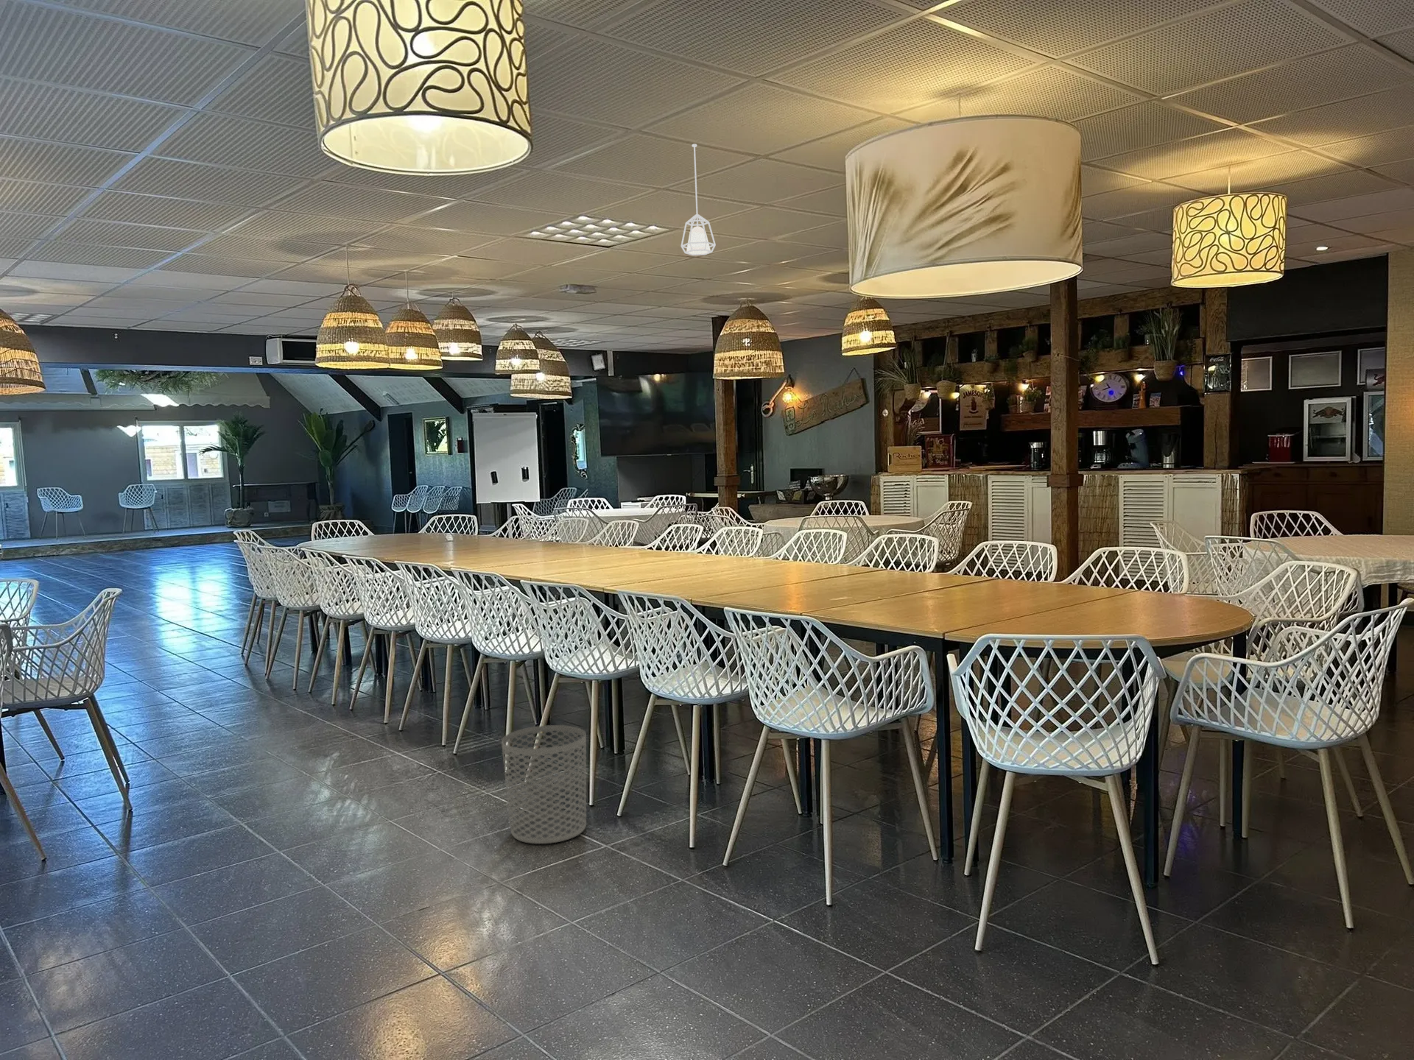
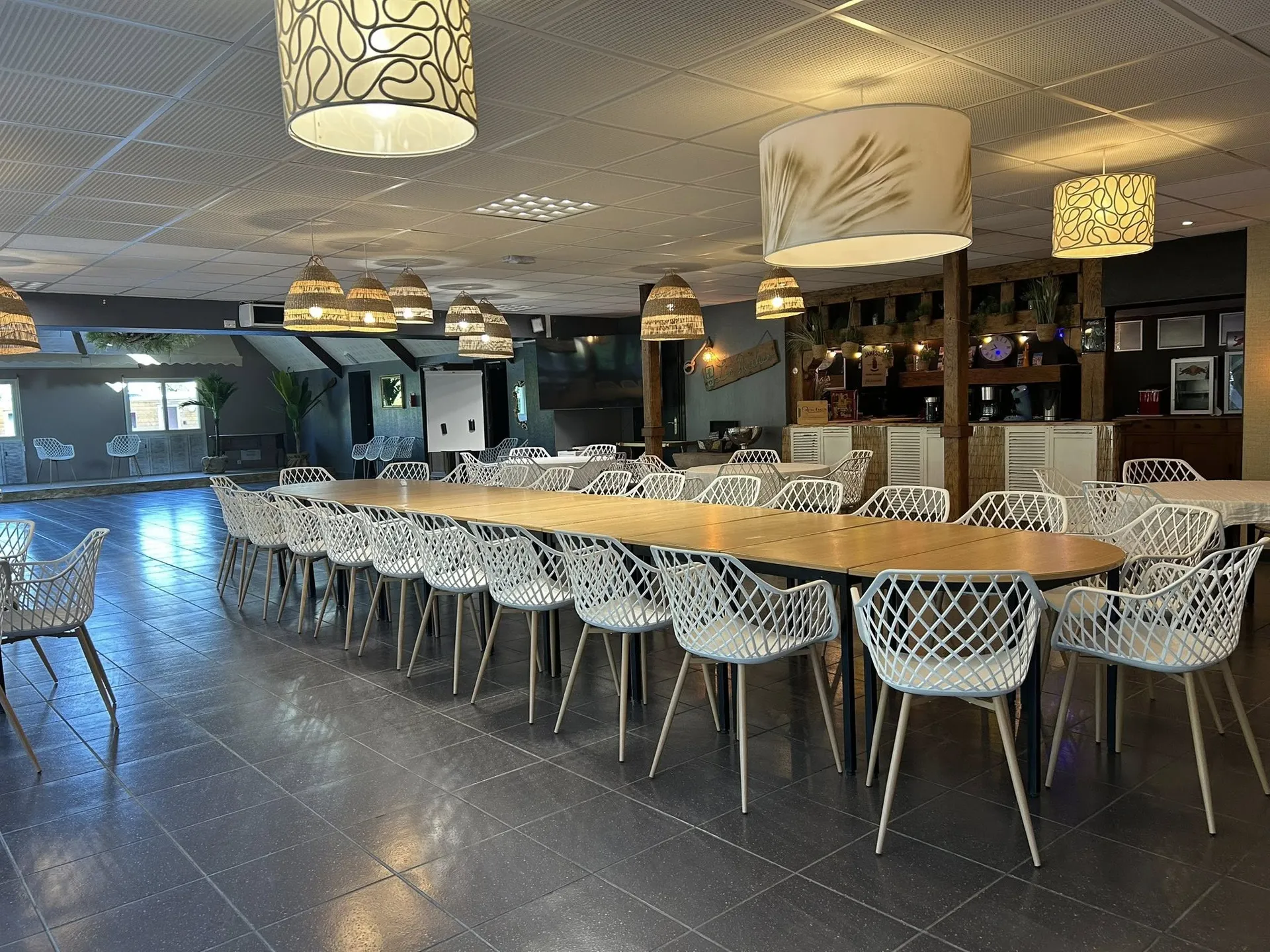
- pendant lamp [680,144,717,256]
- waste bin [501,725,587,844]
